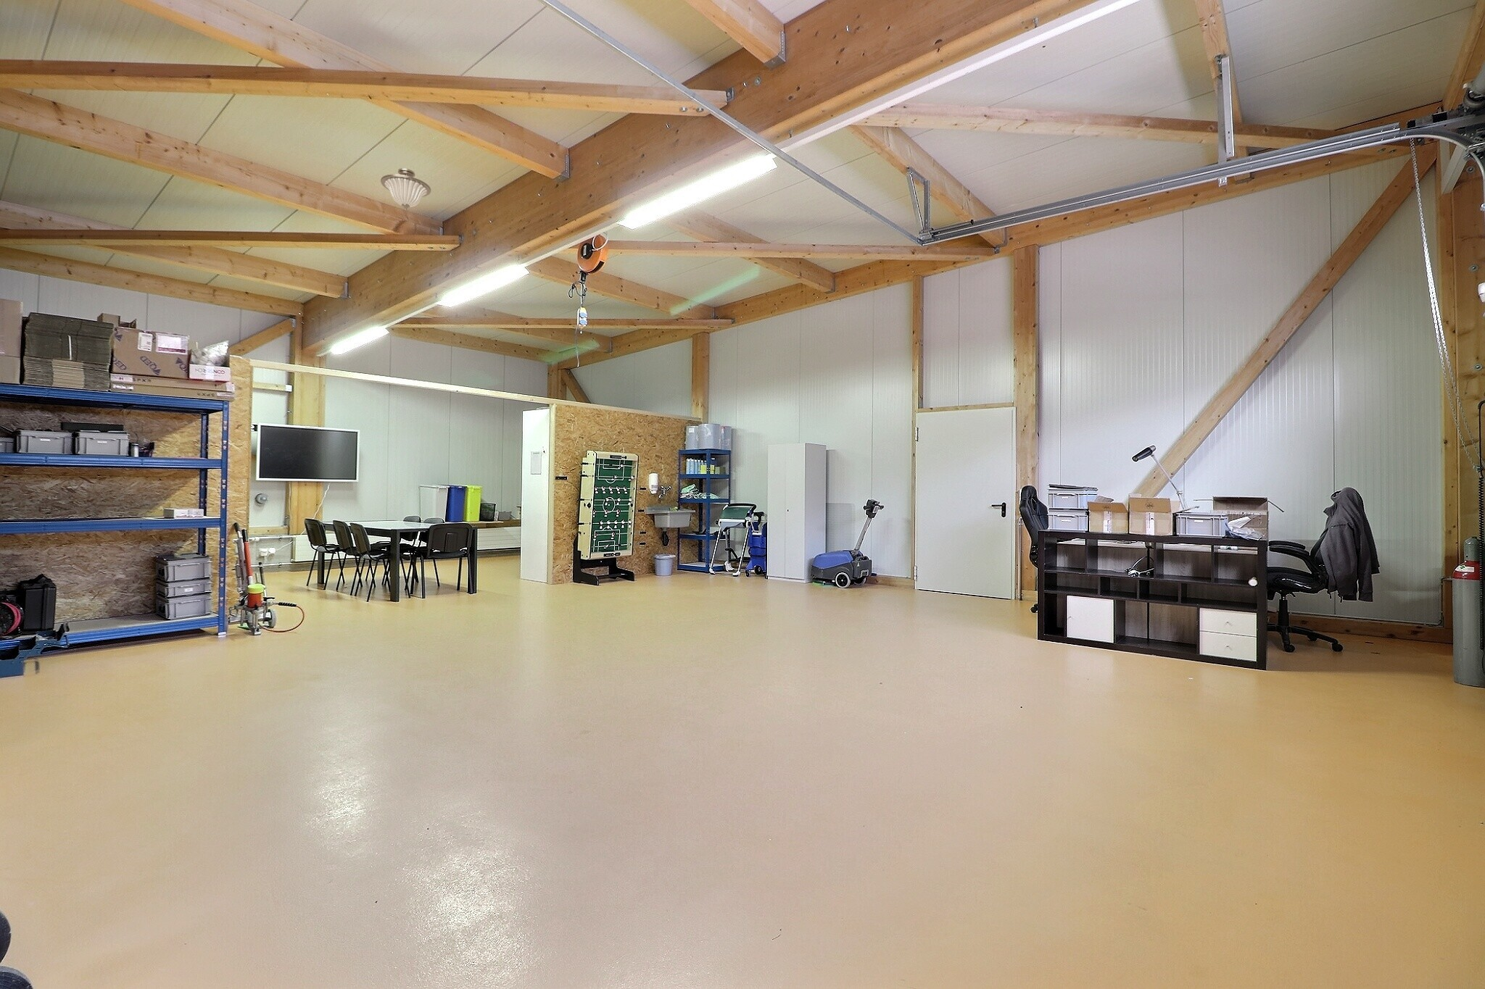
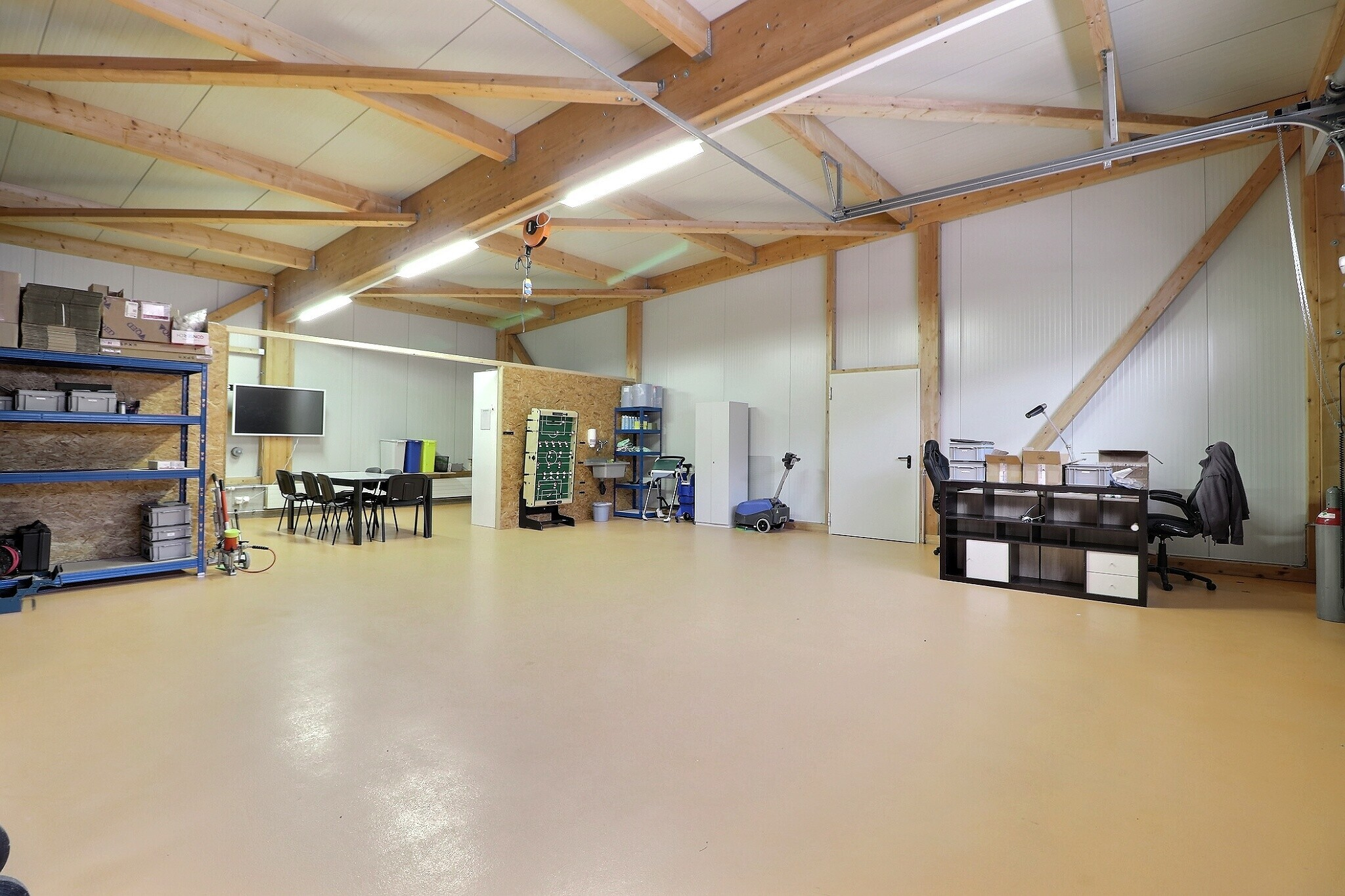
- light fixture [380,168,432,212]
